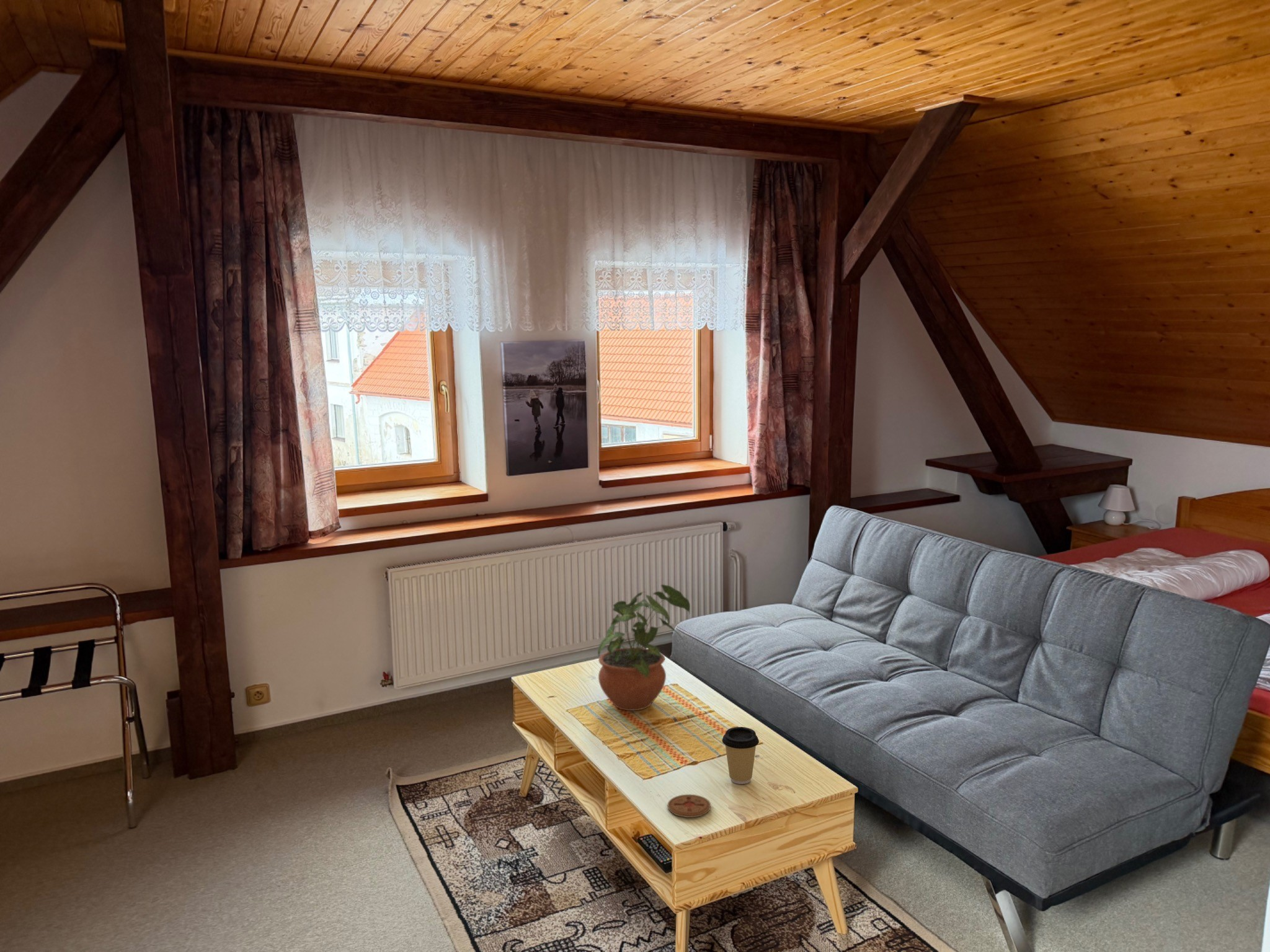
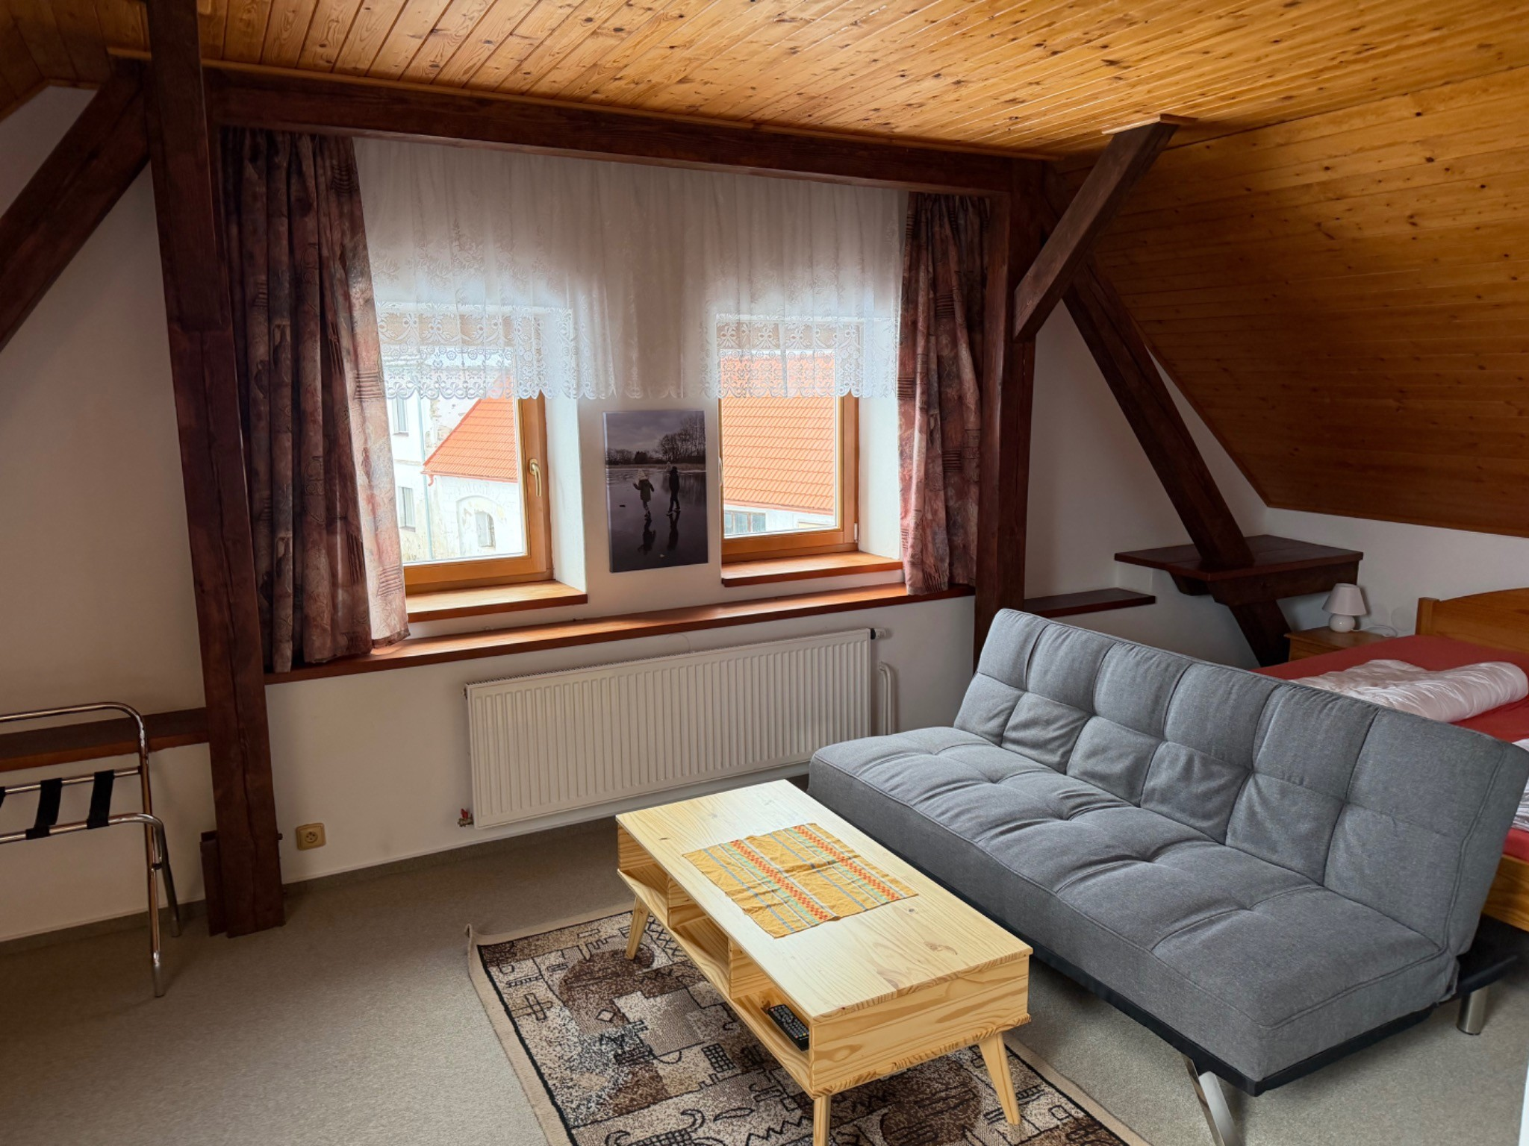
- coaster [667,794,711,818]
- coffee cup [721,726,760,785]
- potted plant [597,584,691,711]
